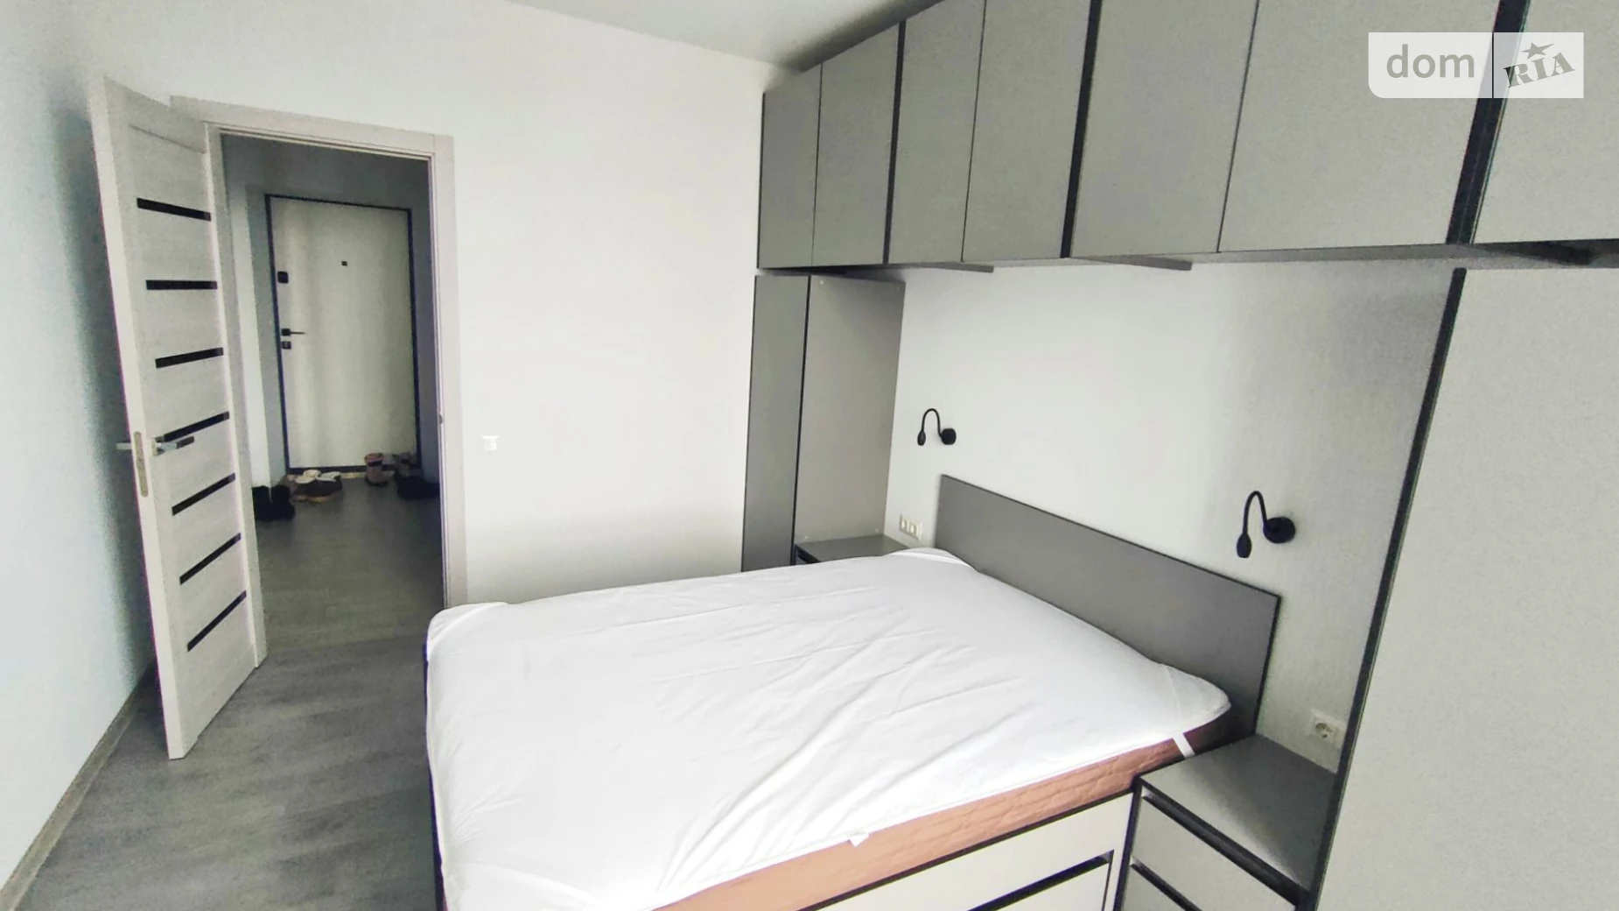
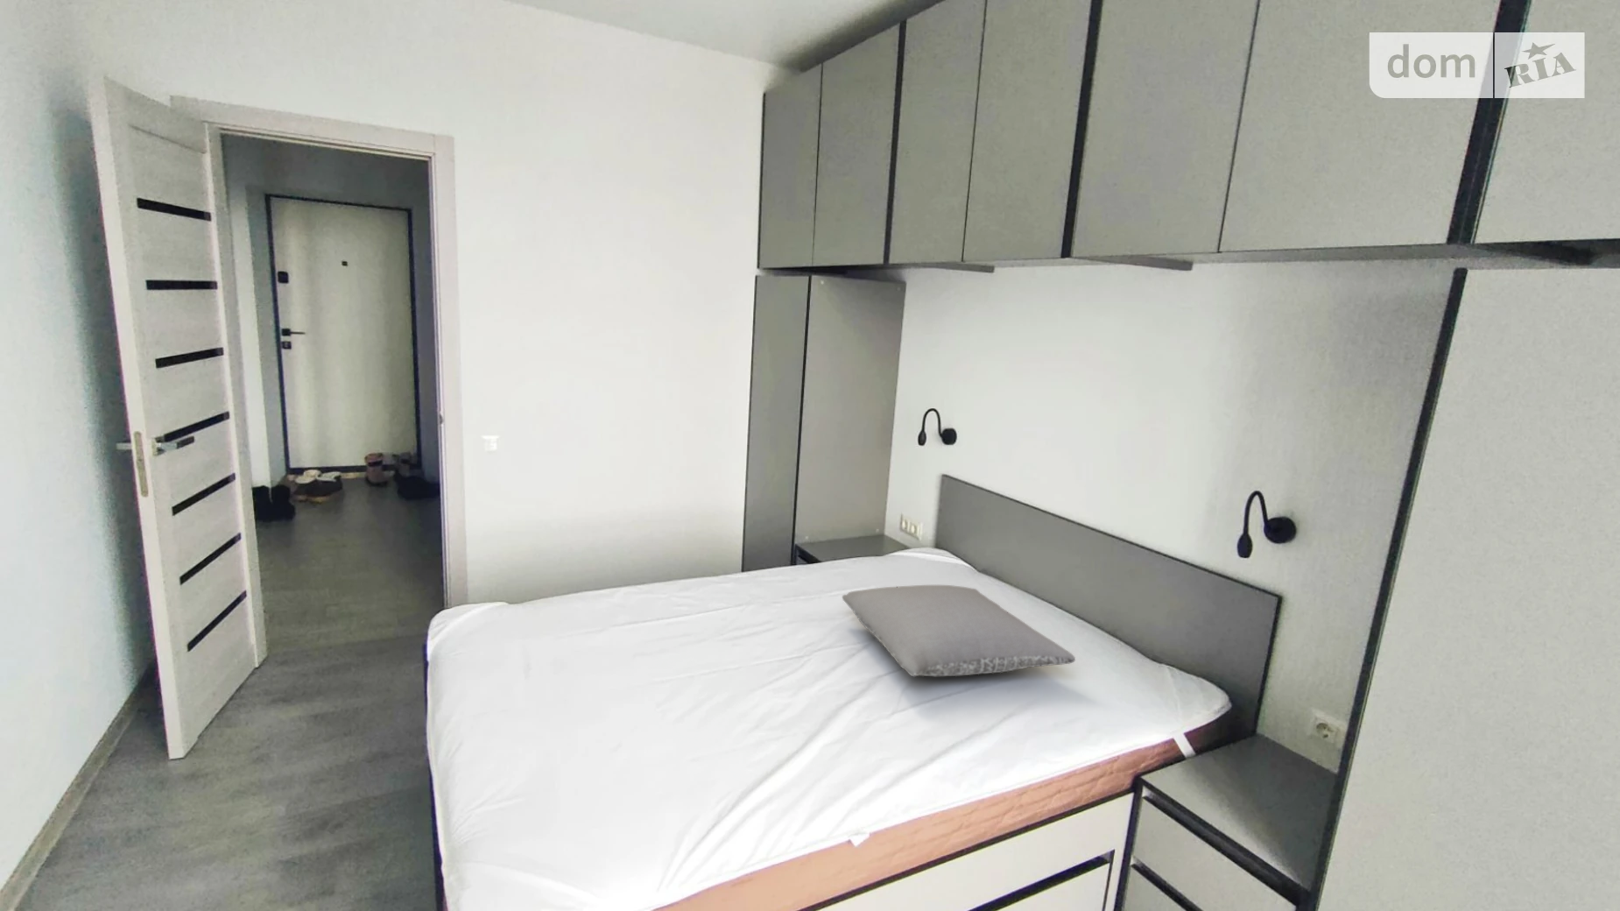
+ pillow [841,584,1076,677]
